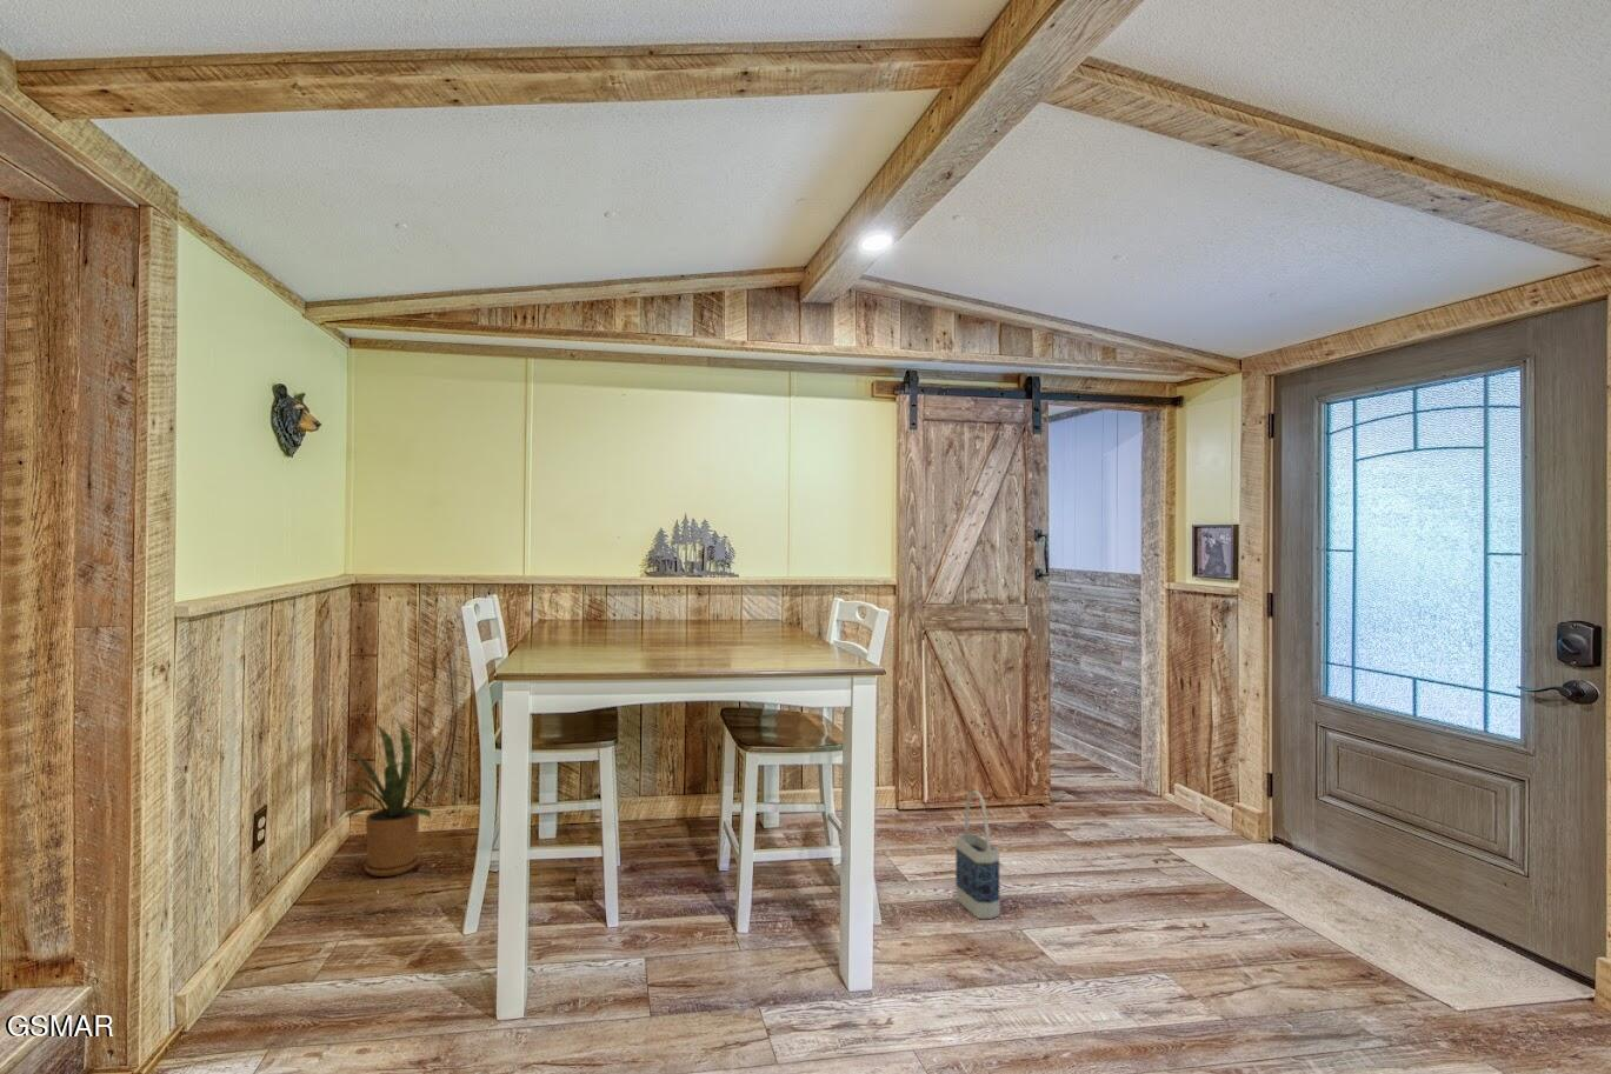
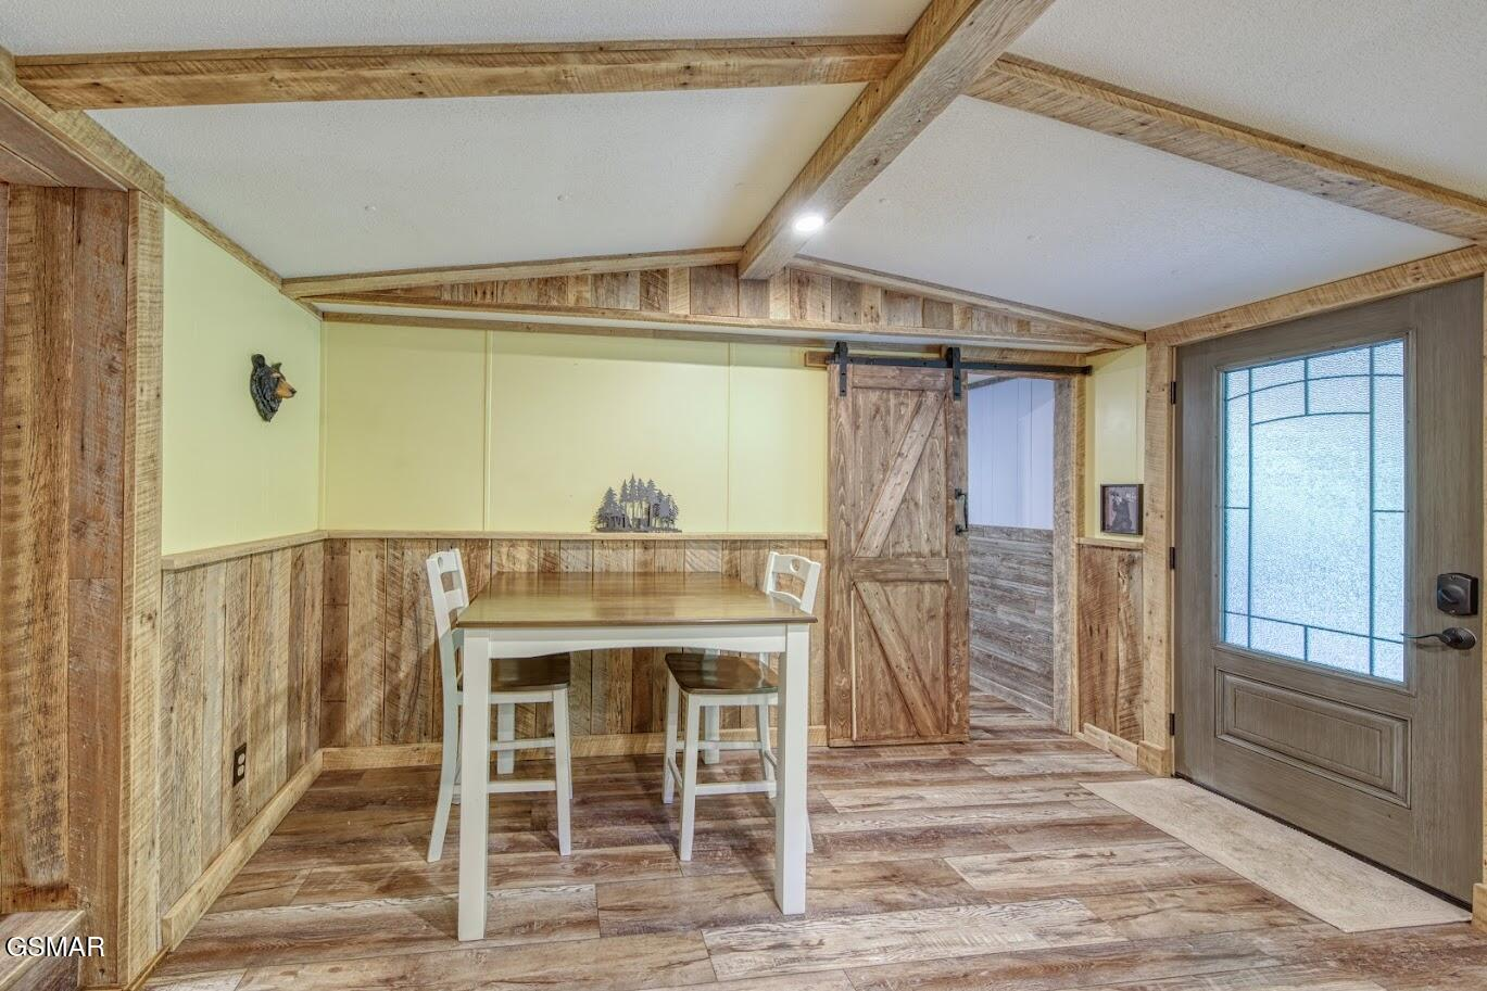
- house plant [334,722,436,877]
- bag [954,790,1001,919]
